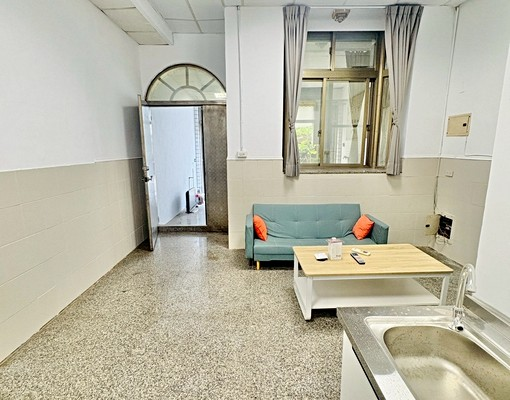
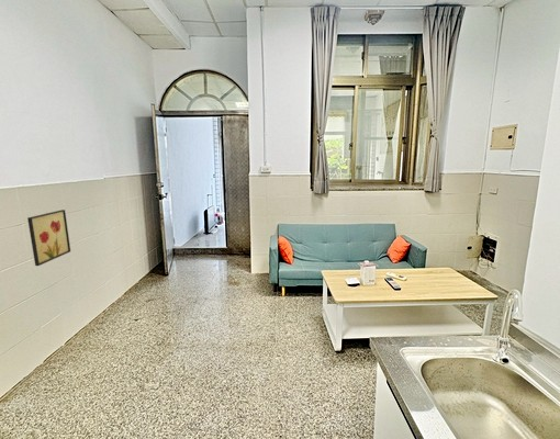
+ wall art [26,209,71,267]
